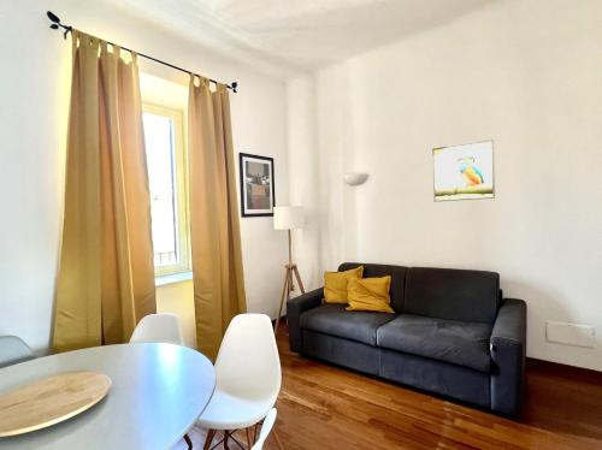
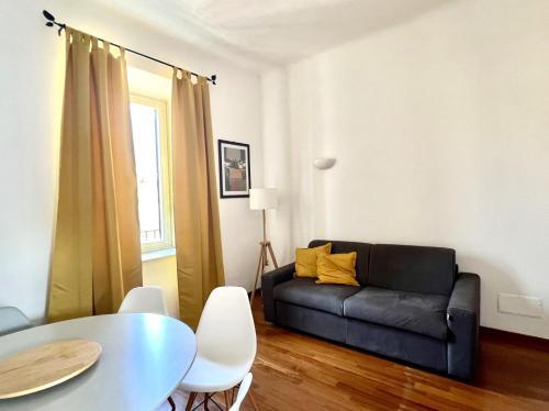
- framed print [431,138,496,203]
